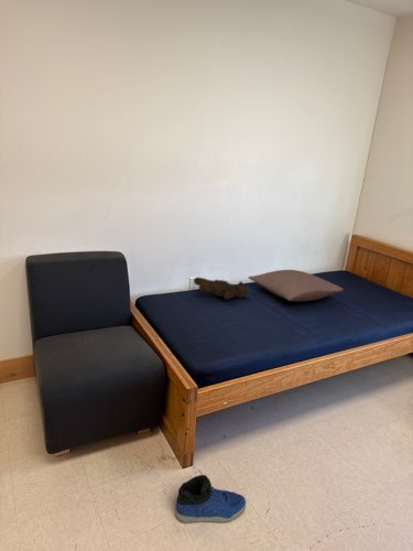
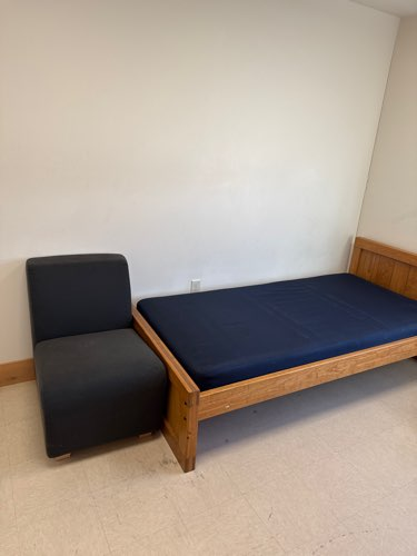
- teddy bear [193,277,250,301]
- pillow [247,269,344,302]
- sneaker [174,474,247,523]
